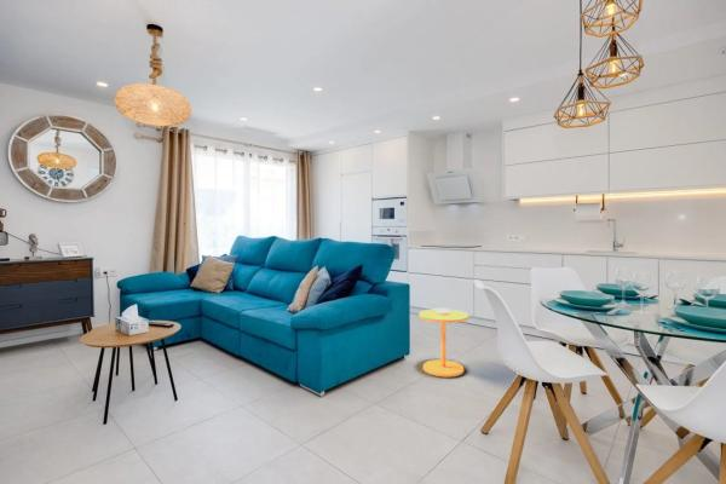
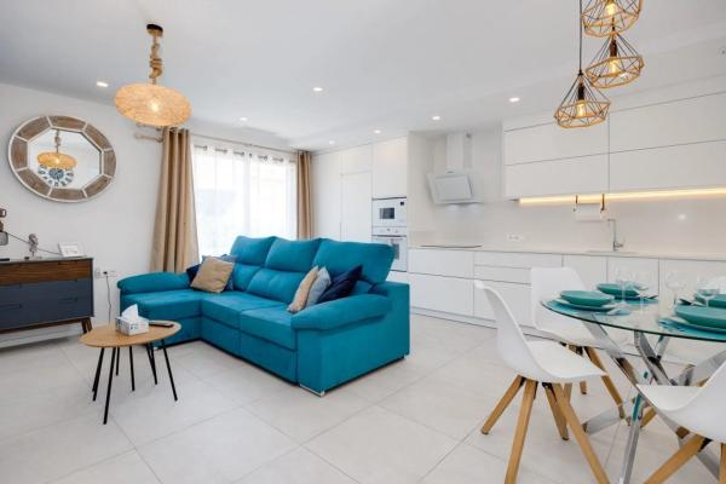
- side table [417,307,469,379]
